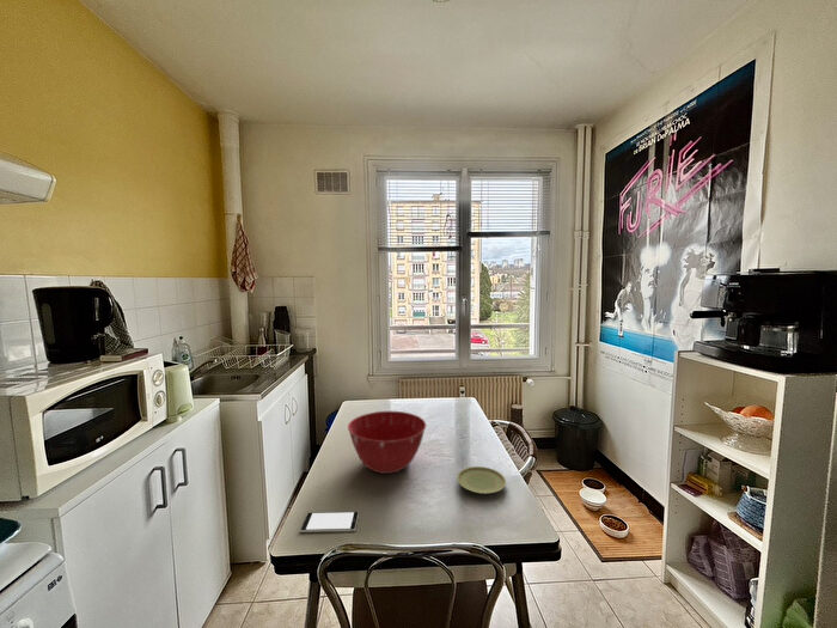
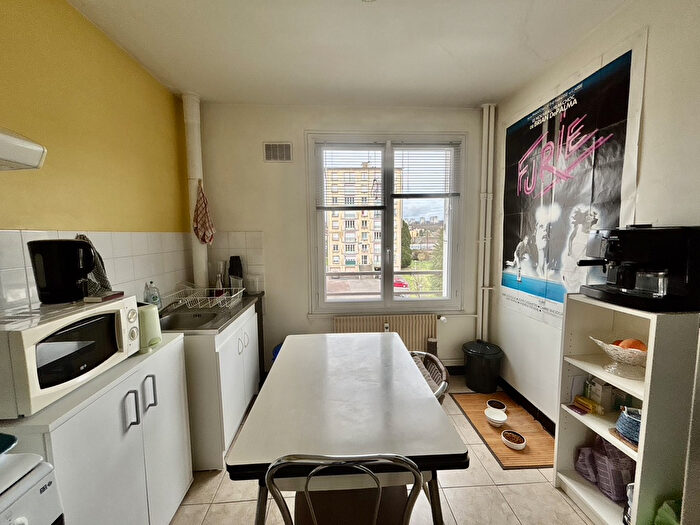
- mixing bowl [347,410,427,475]
- plate [456,465,507,495]
- smartphone [299,511,360,534]
